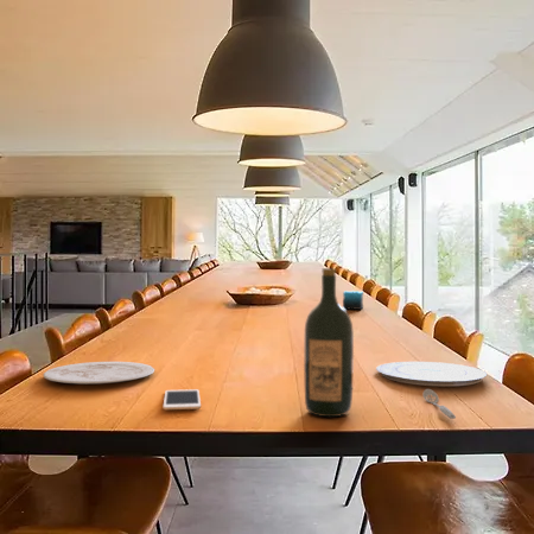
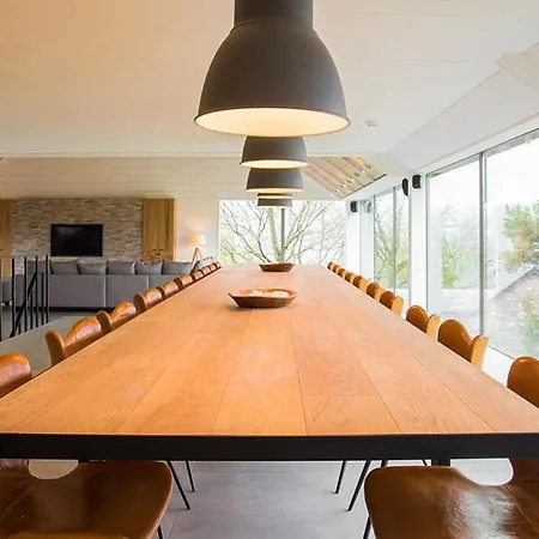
- cell phone [163,388,202,411]
- candle [342,290,364,311]
- plate [43,361,155,386]
- plate [375,361,488,387]
- wine bottle [303,267,355,418]
- spoon [421,388,457,420]
